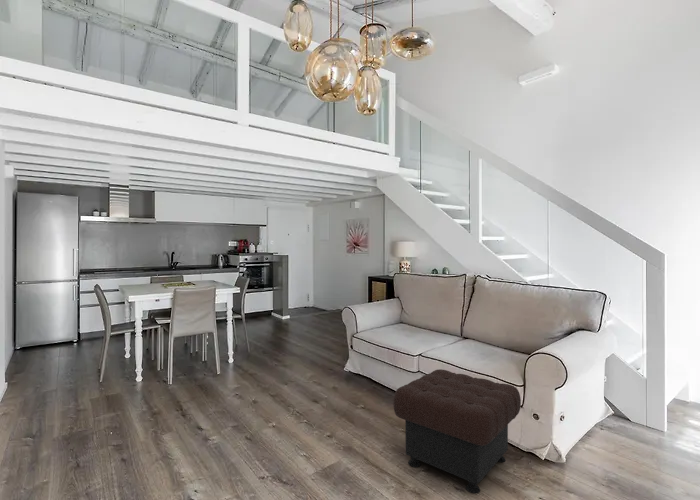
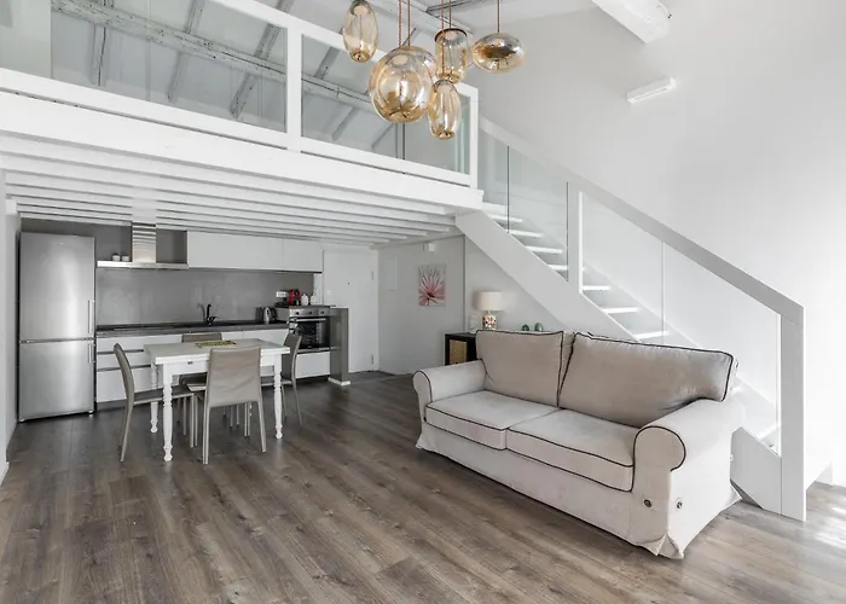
- ottoman [393,368,522,494]
